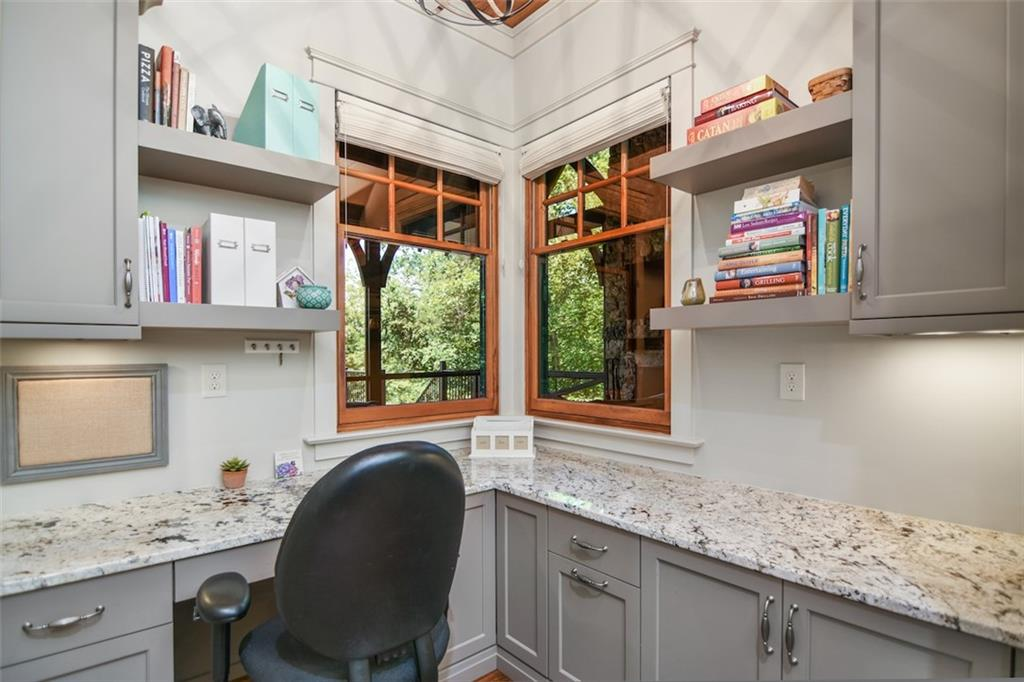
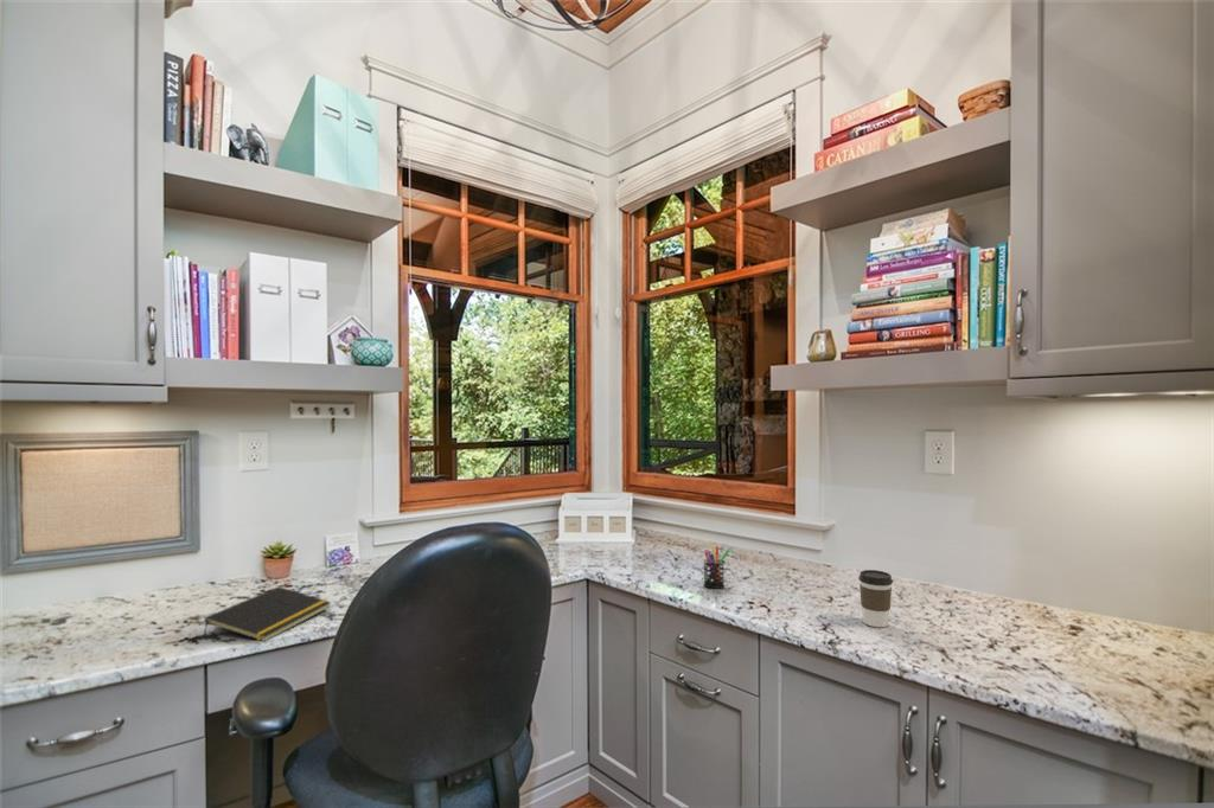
+ pen holder [703,544,730,590]
+ coffee cup [857,569,894,628]
+ notepad [202,585,332,642]
